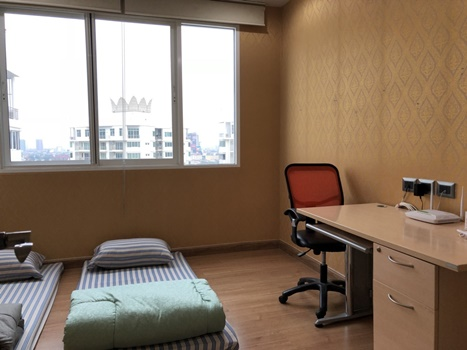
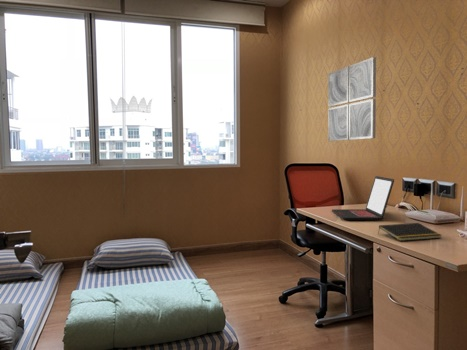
+ laptop [331,175,395,221]
+ notepad [377,222,443,242]
+ wall art [327,56,377,142]
